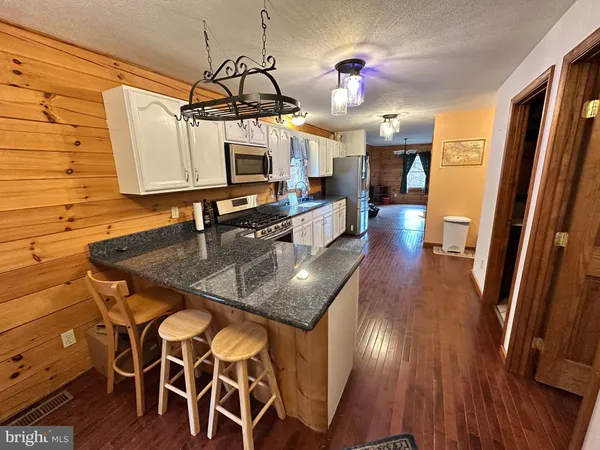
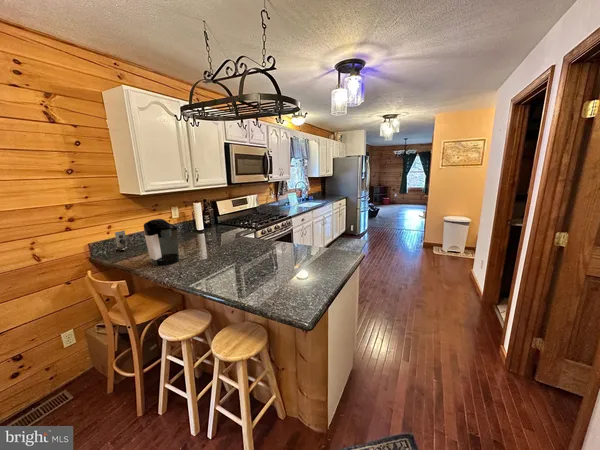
+ coffee maker [114,218,181,266]
